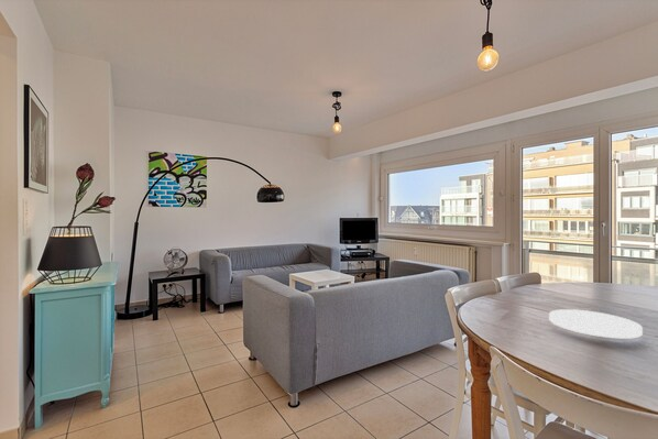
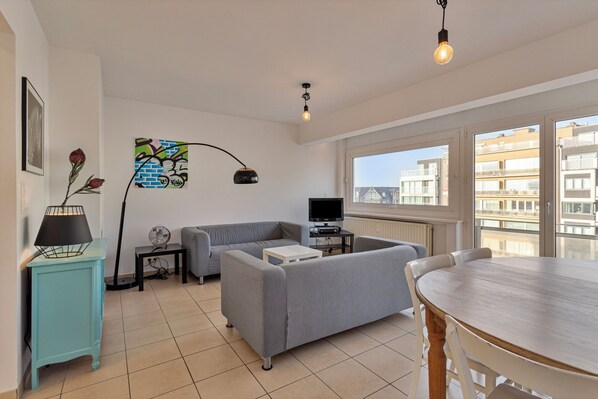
- plate [548,308,644,340]
